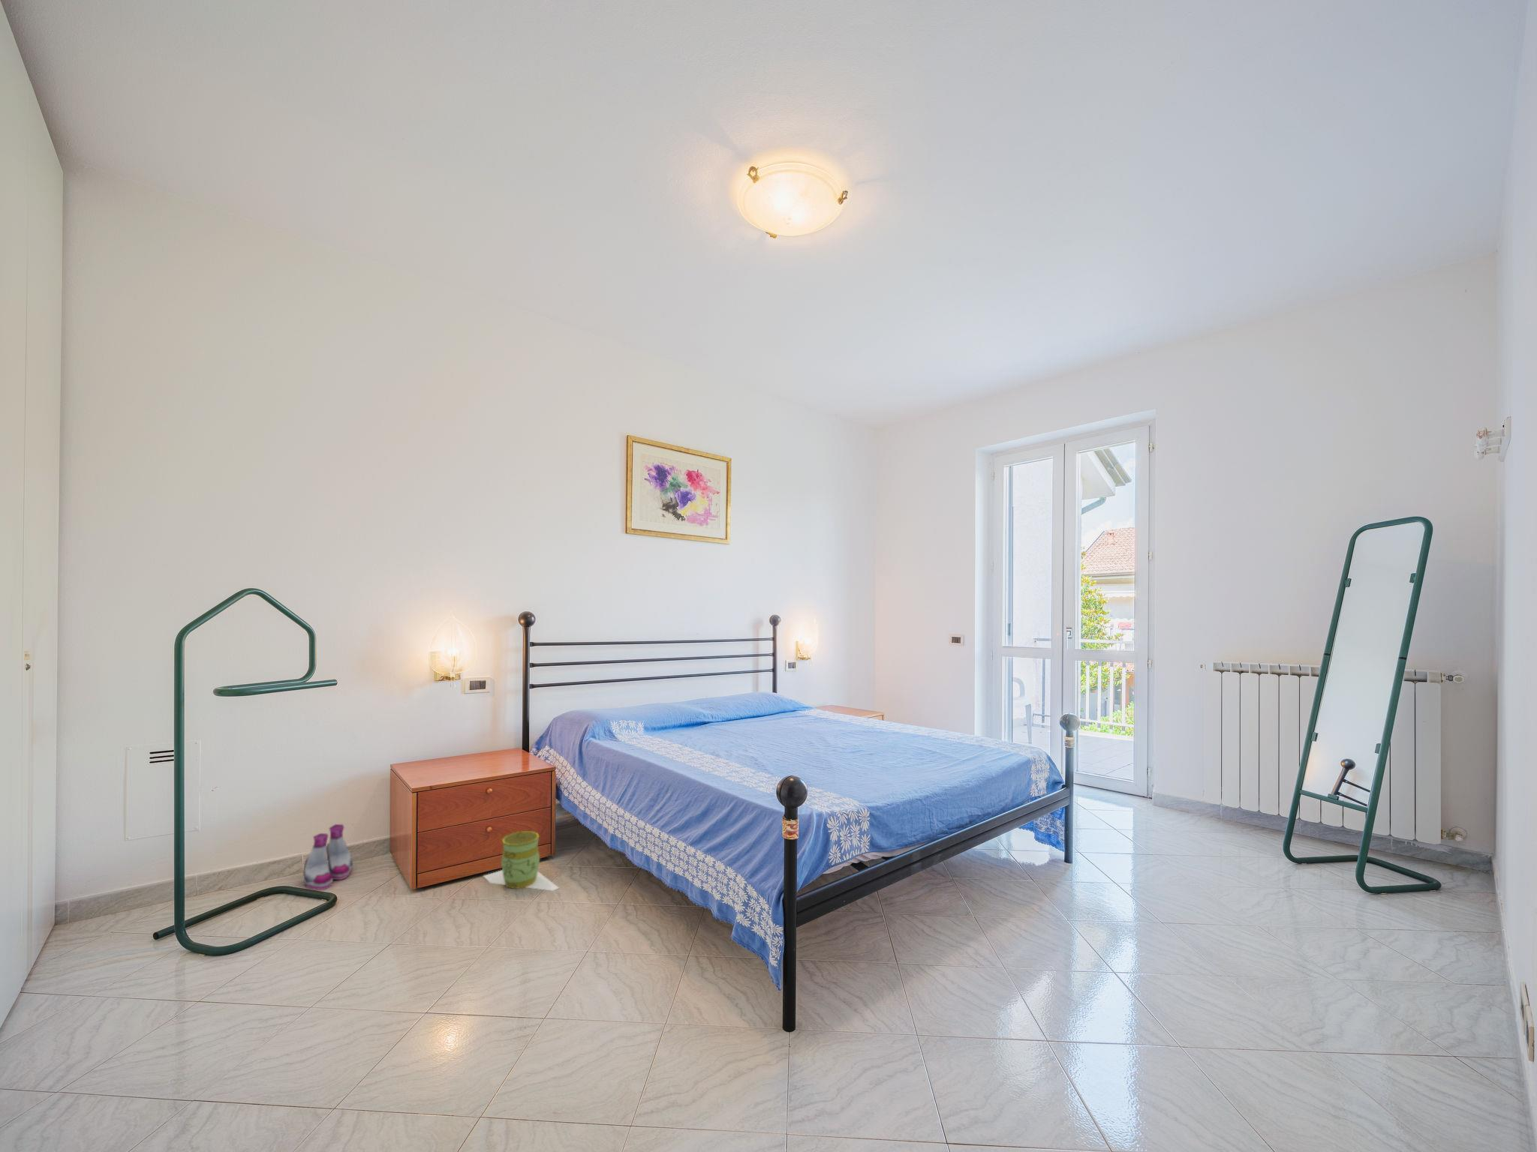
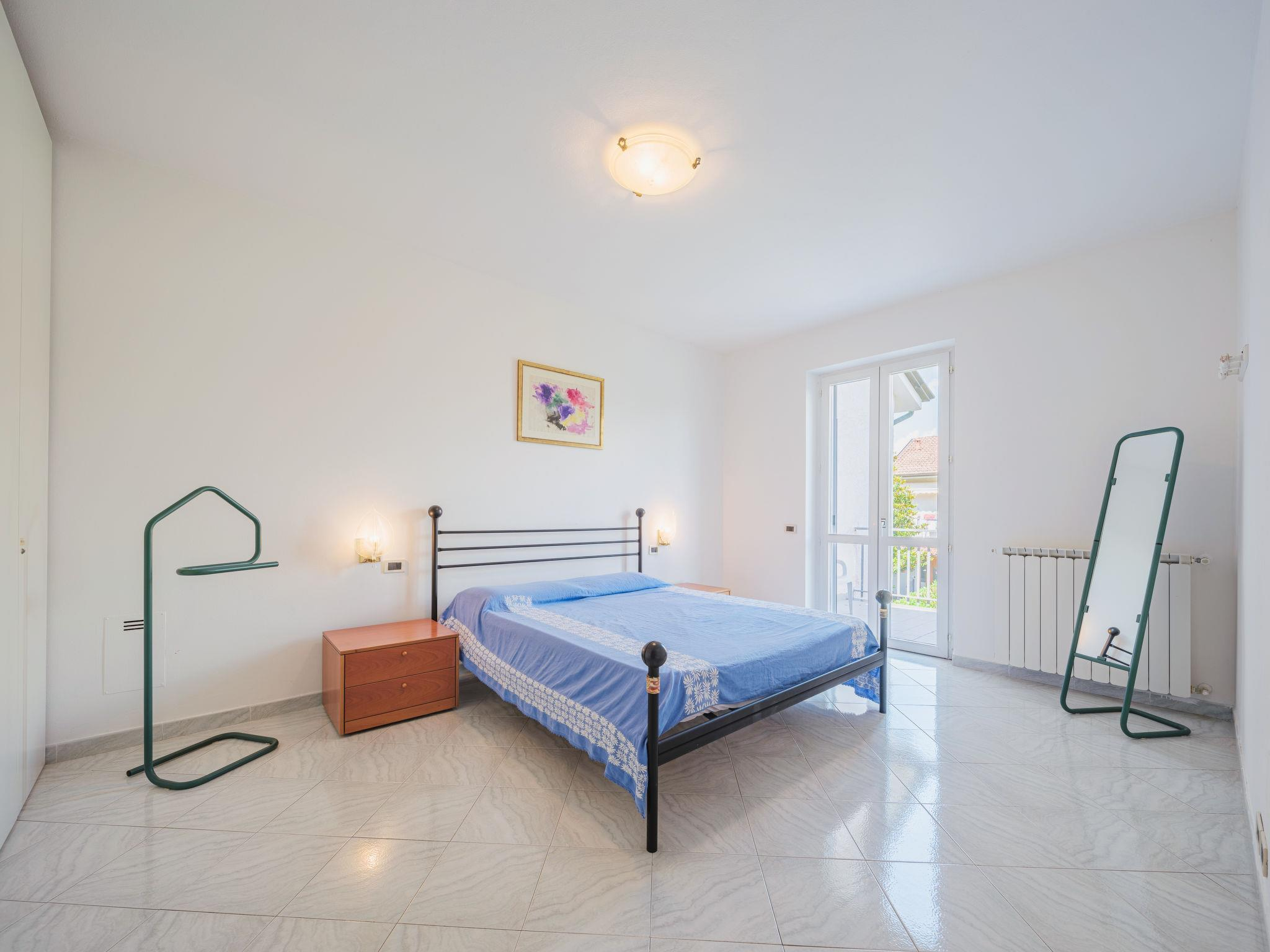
- boots [303,824,353,891]
- trash can [483,830,560,892]
